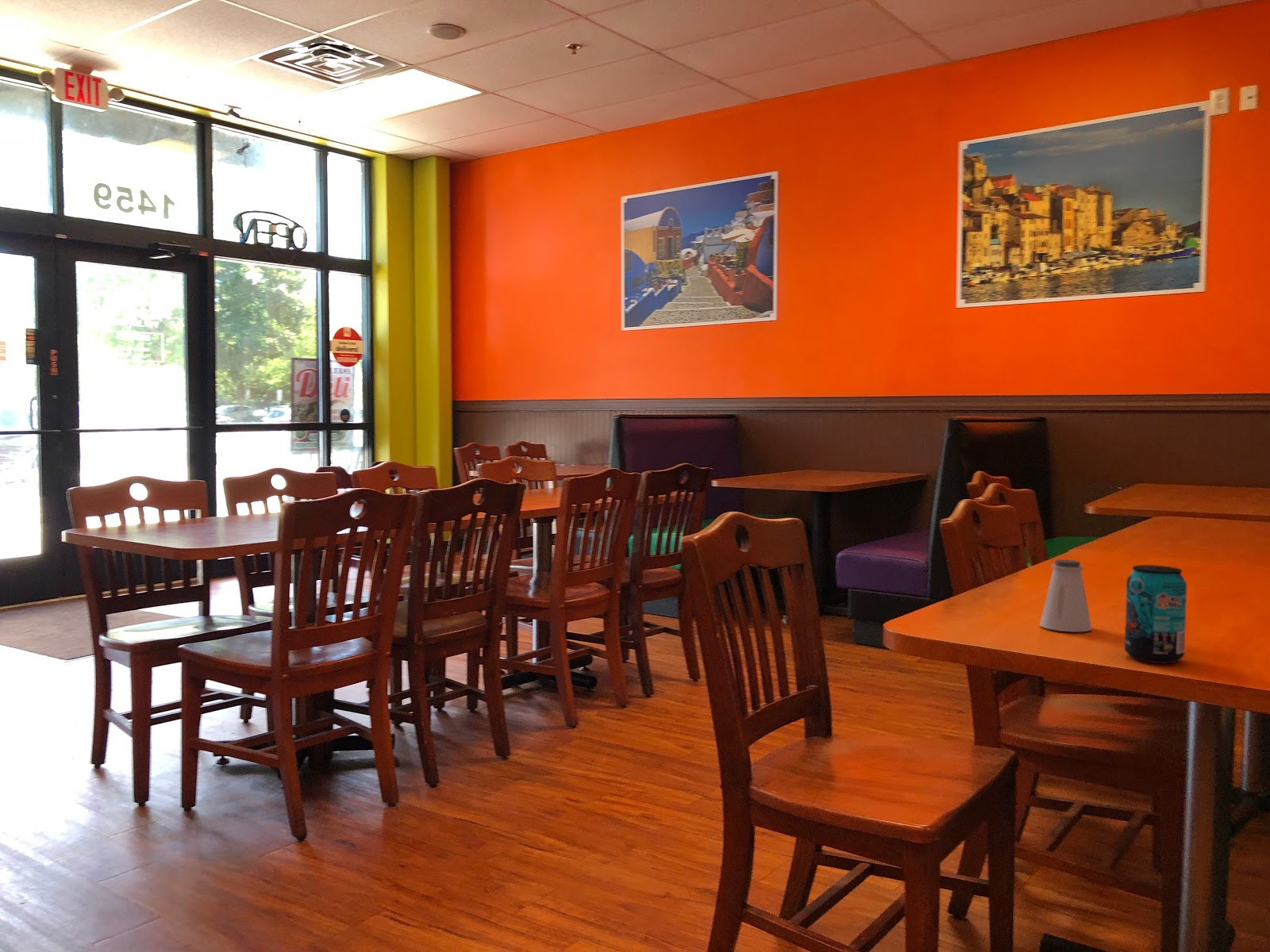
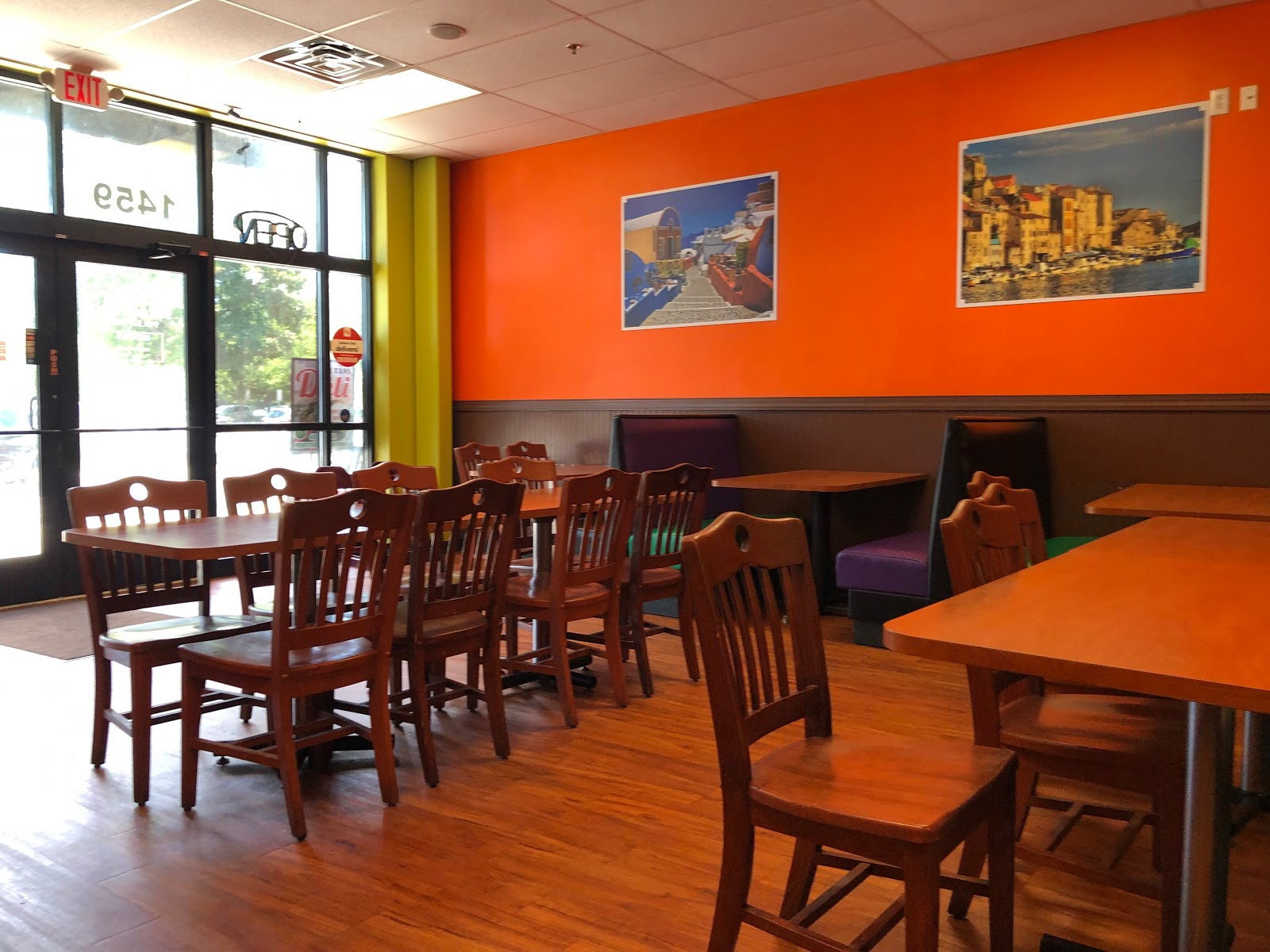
- beverage can [1124,564,1187,664]
- saltshaker [1040,559,1092,633]
